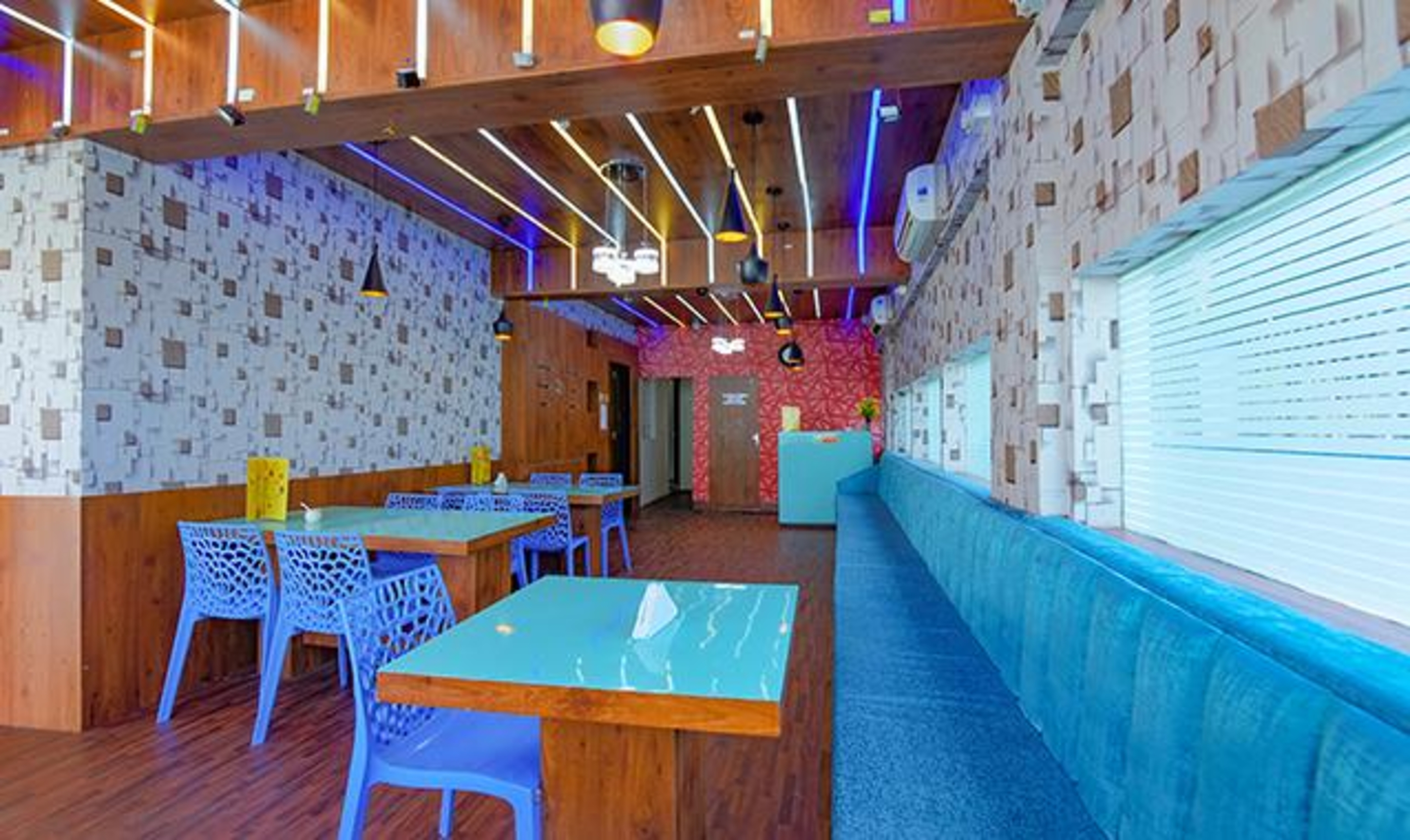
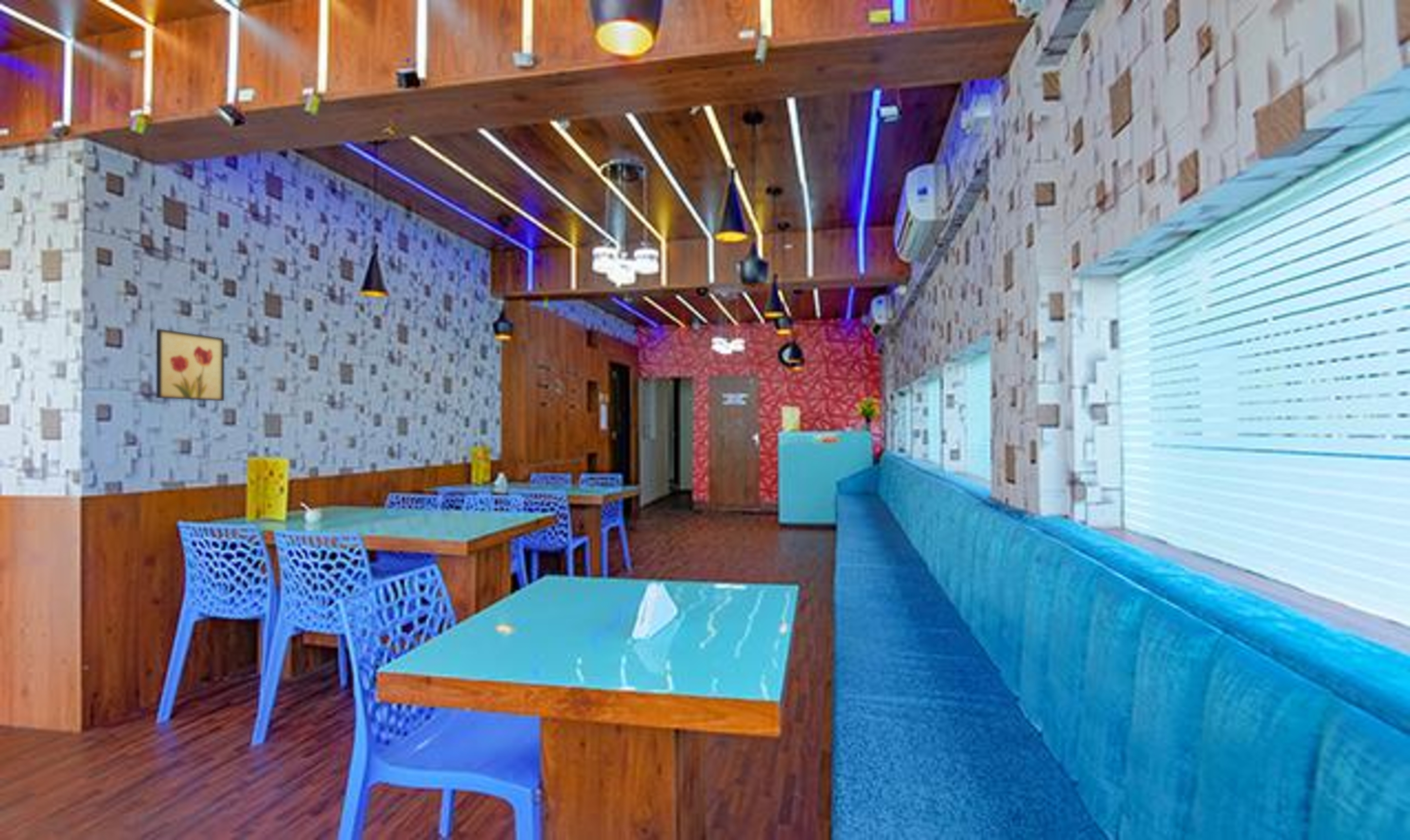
+ wall art [156,328,225,402]
